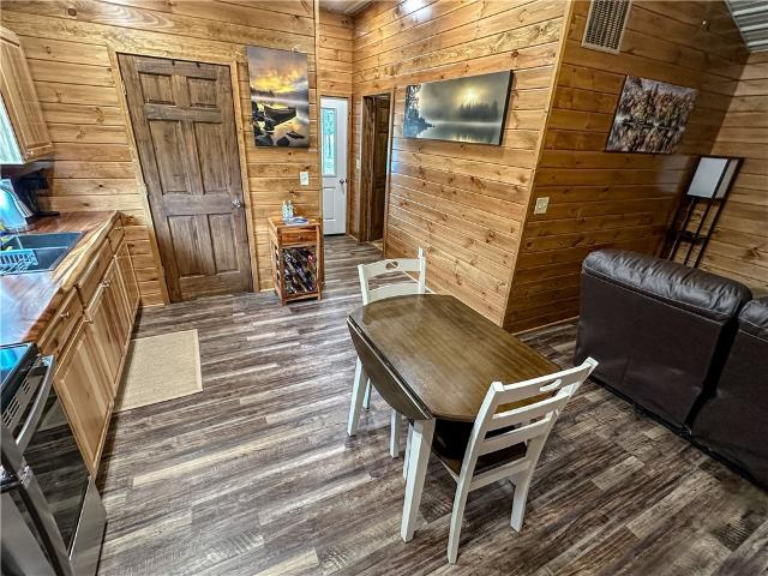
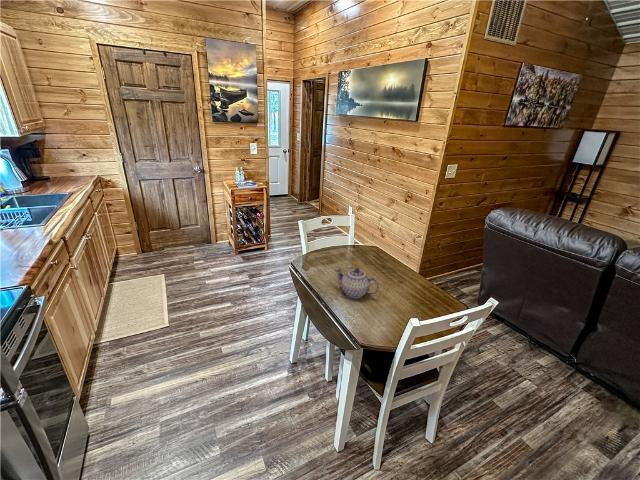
+ teapot [334,267,380,299]
